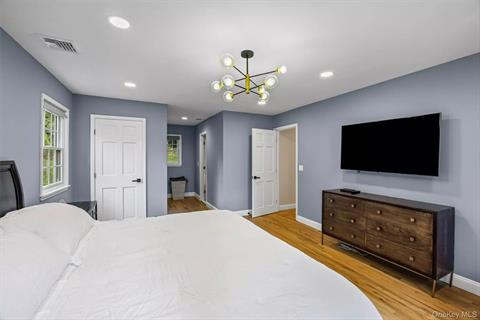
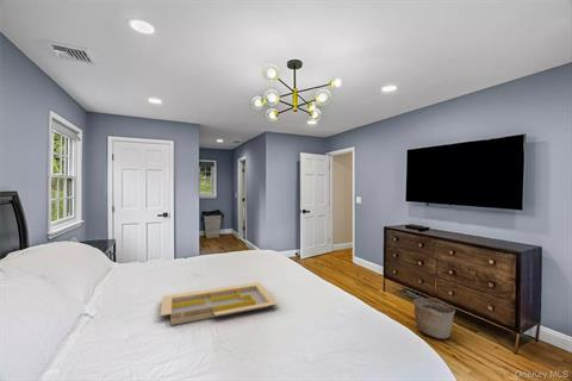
+ serving tray [160,281,279,326]
+ basket [412,296,456,339]
